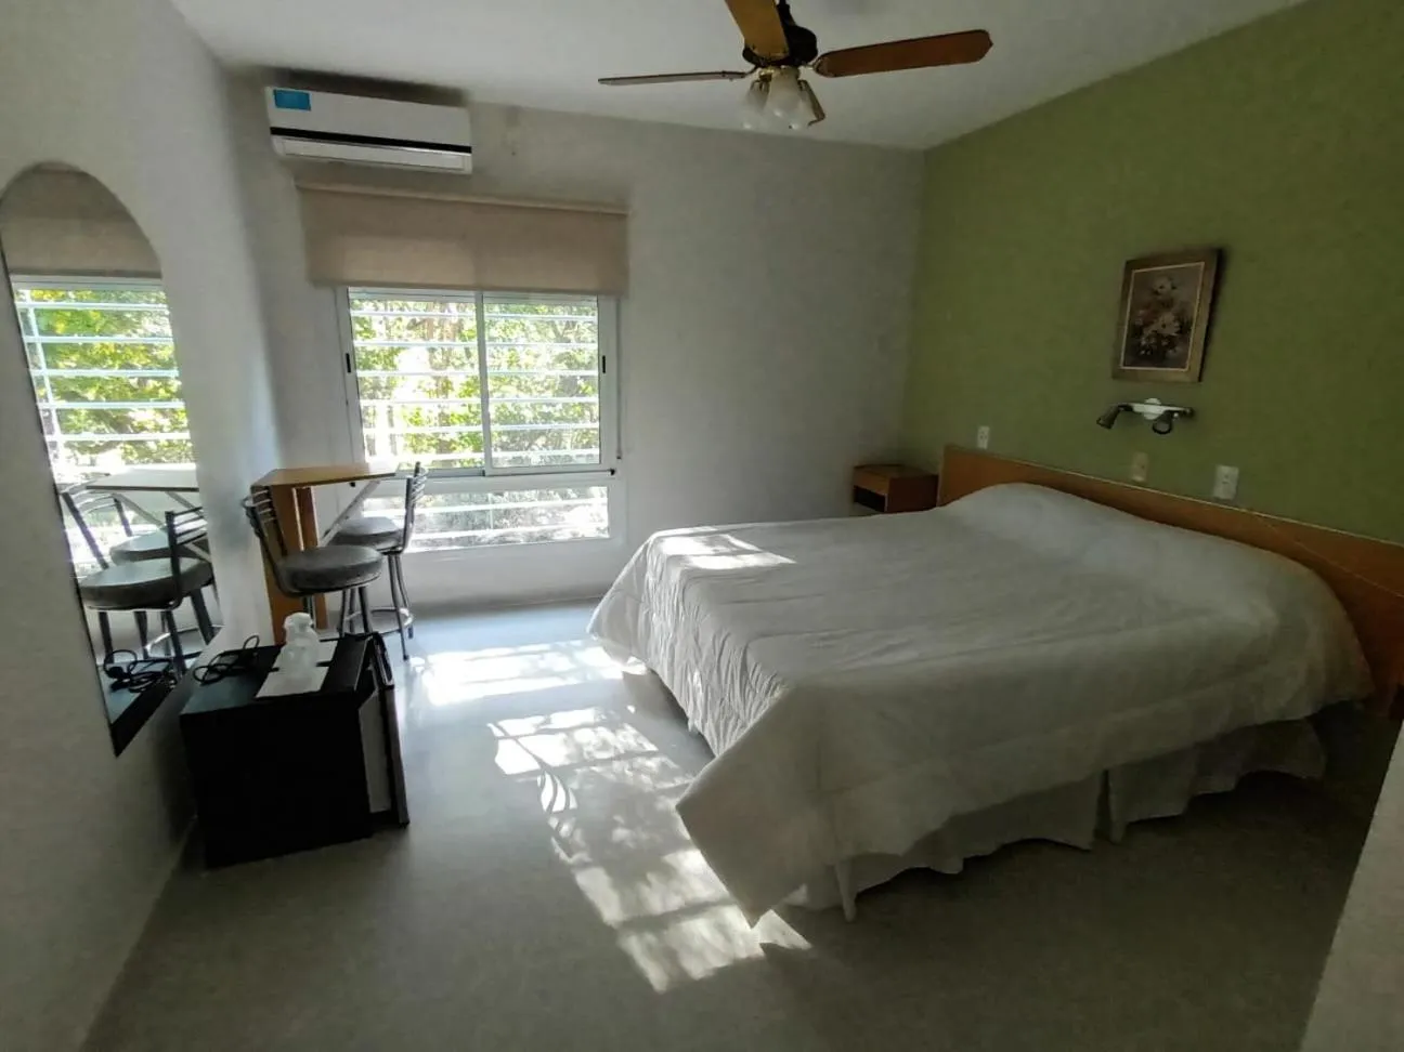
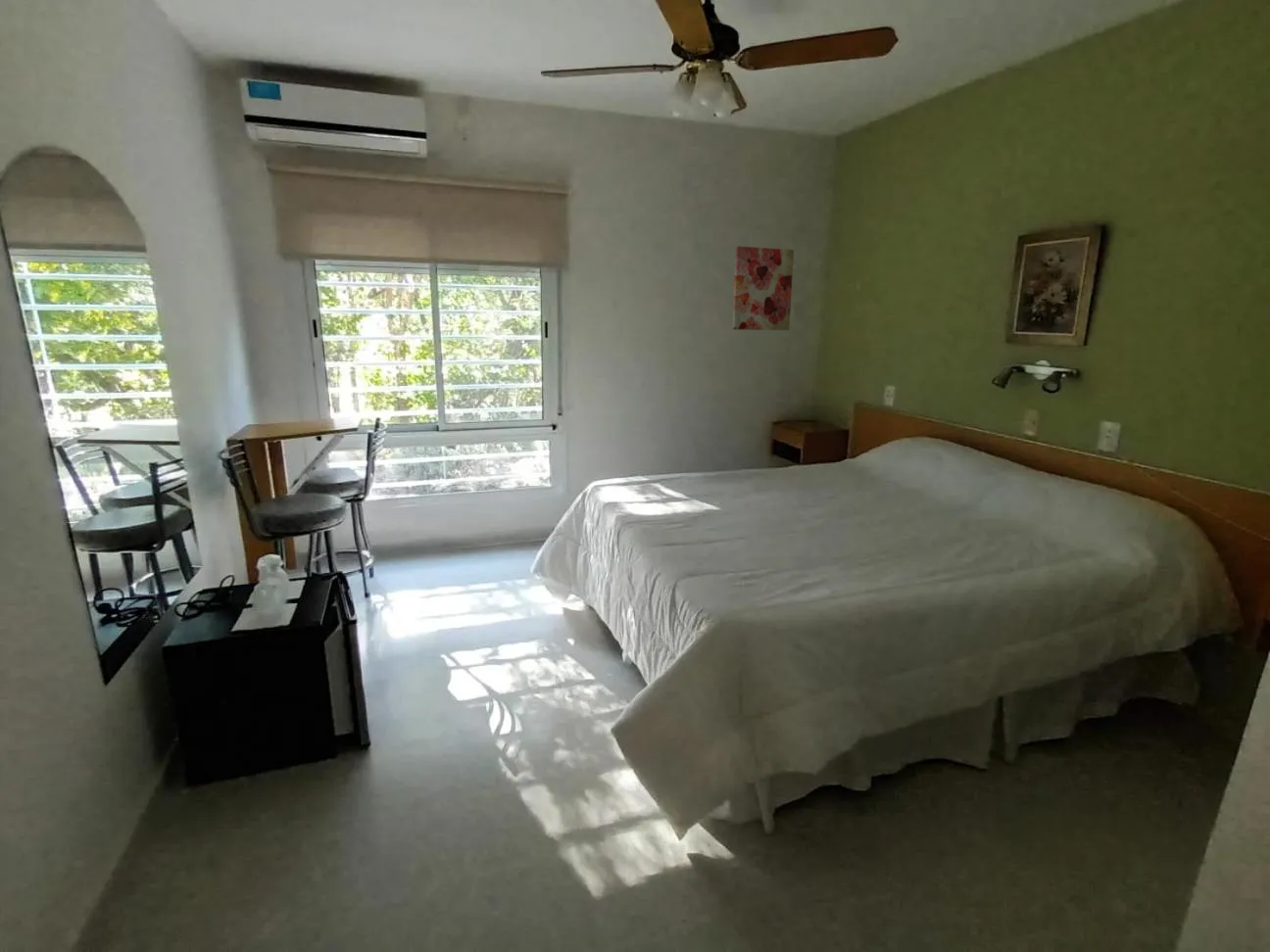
+ wall art [731,245,795,331]
